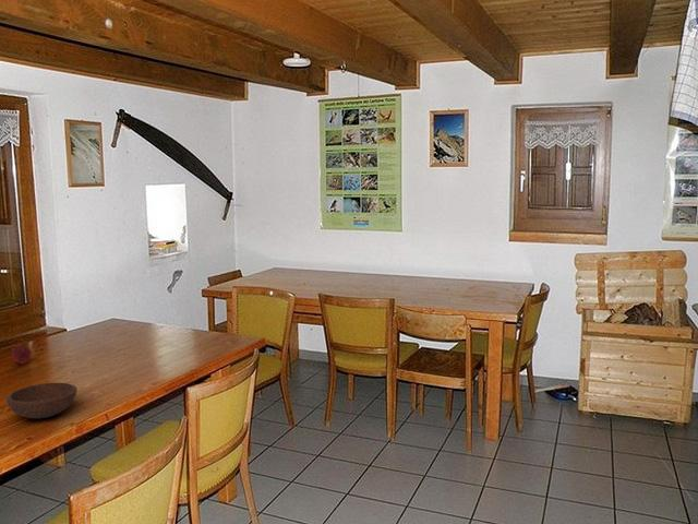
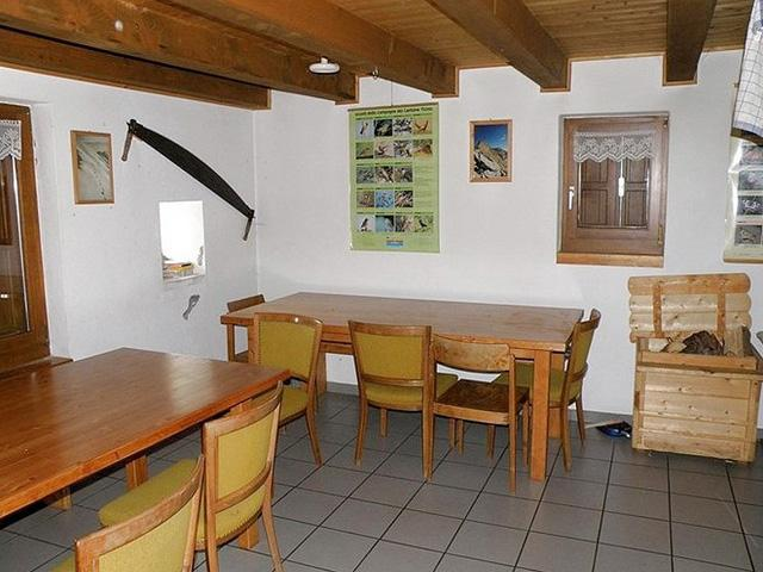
- bowl [5,382,79,419]
- apple [11,343,33,365]
